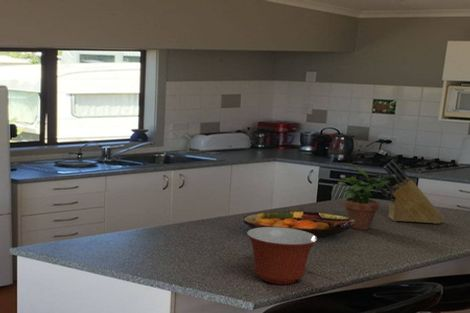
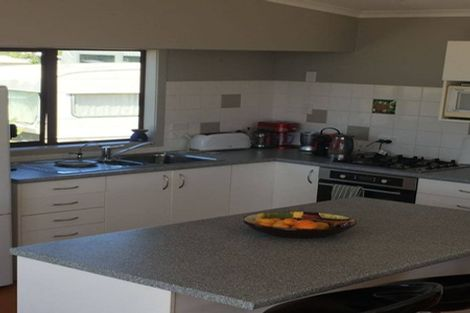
- potted plant [337,162,396,231]
- knife block [374,159,445,225]
- mixing bowl [246,226,318,285]
